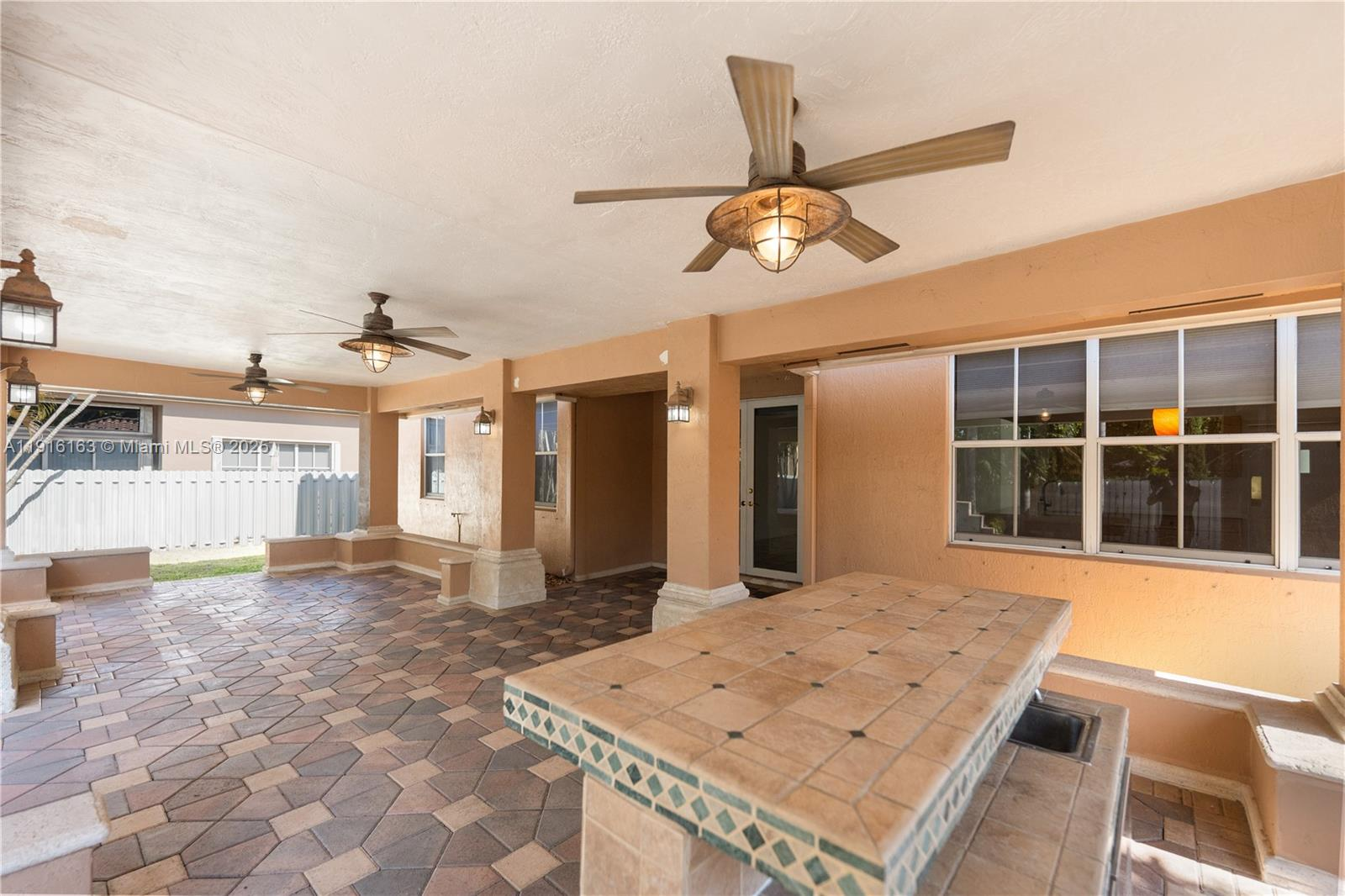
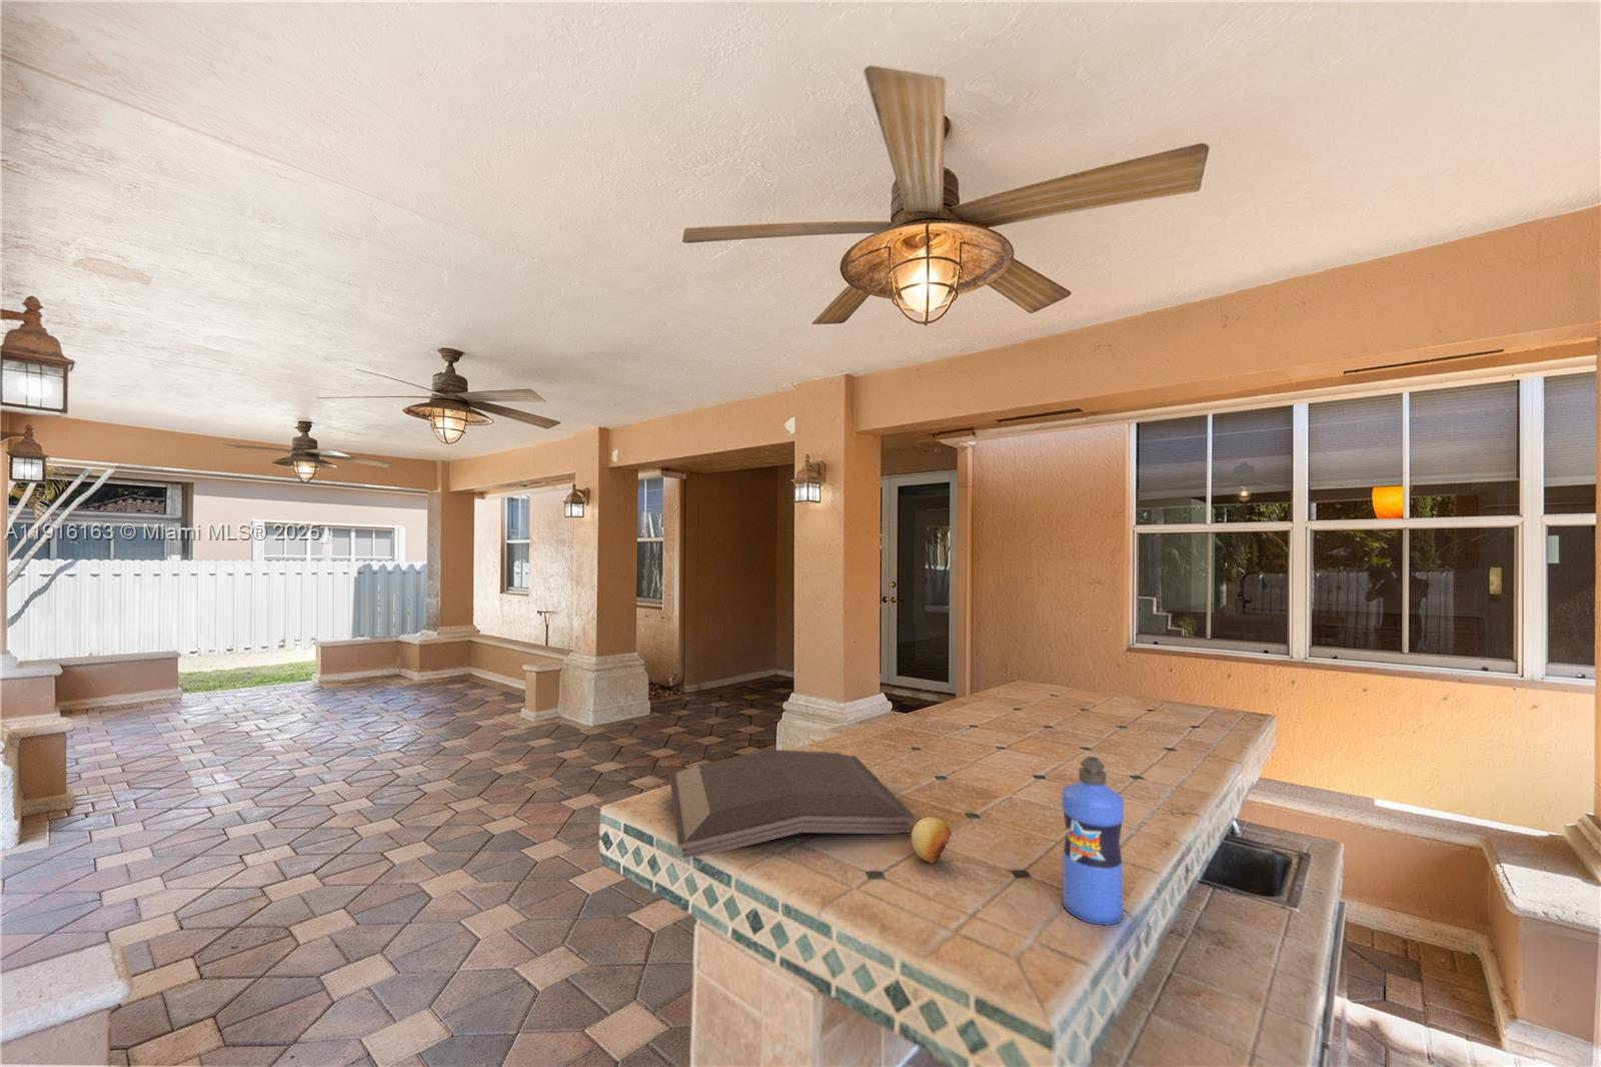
+ fruit [911,816,952,863]
+ water bottle [1061,756,1125,925]
+ serving tray [669,749,918,859]
